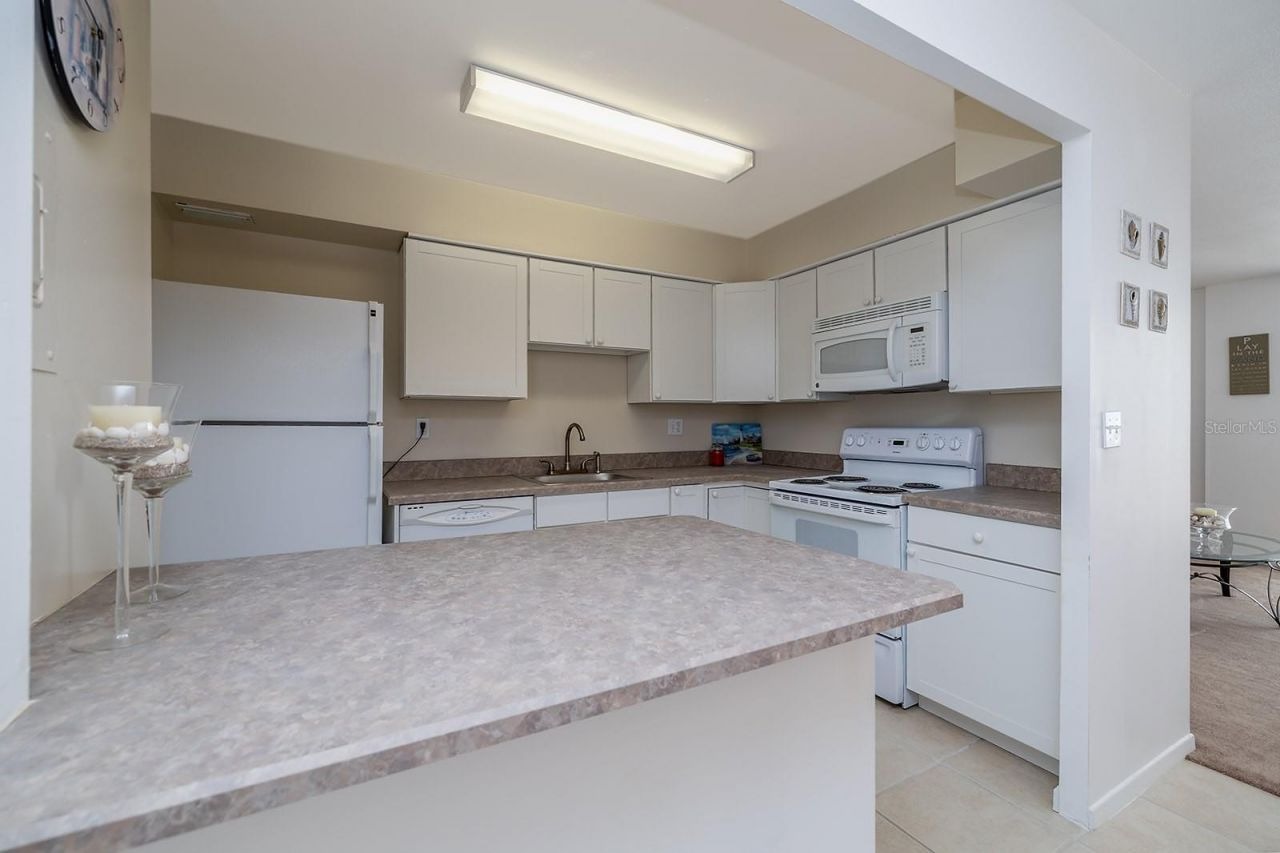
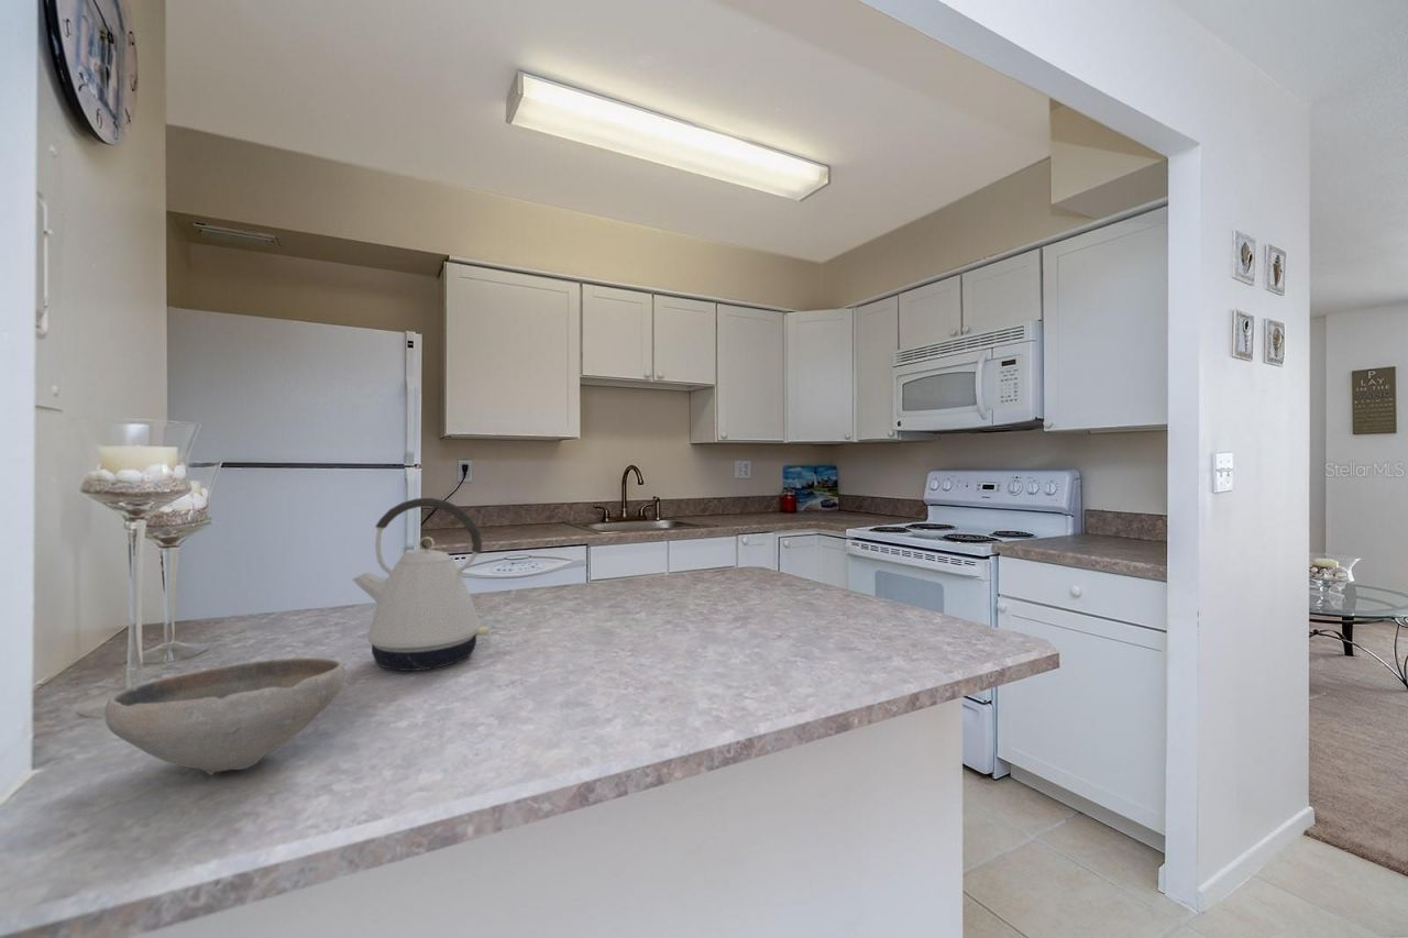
+ kettle [352,497,491,672]
+ bowl [103,656,346,776]
